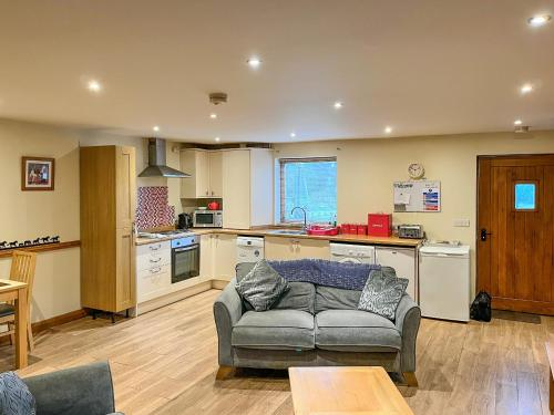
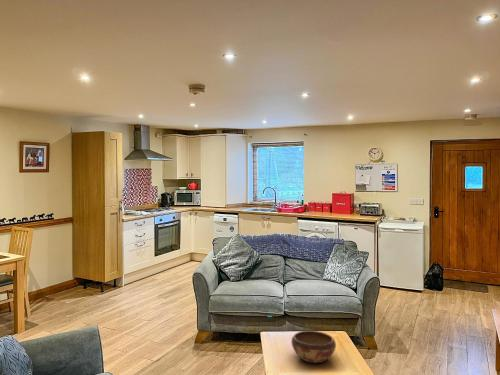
+ decorative bowl [290,330,337,364]
